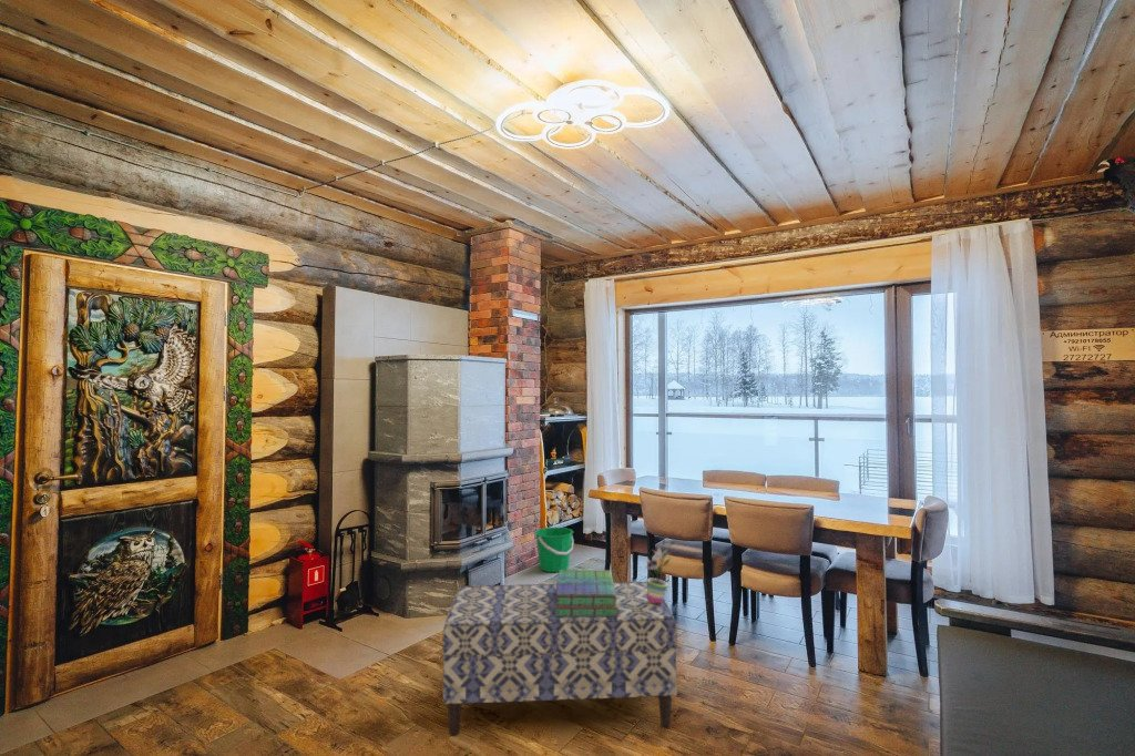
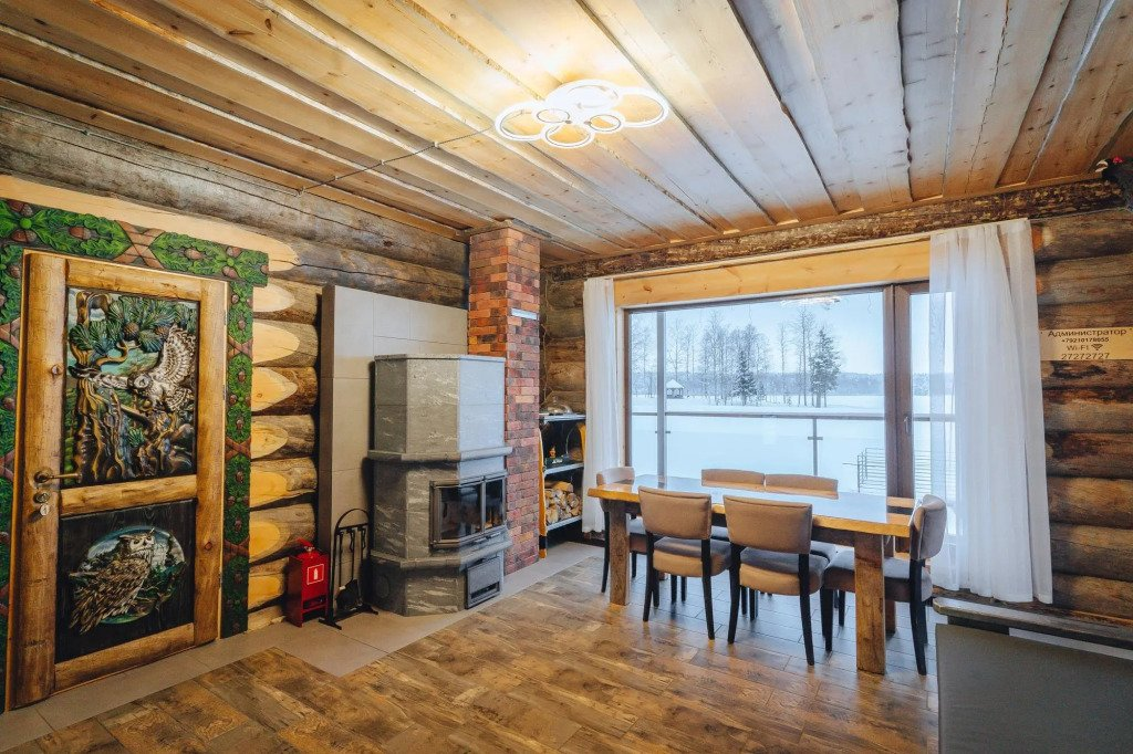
- bucket [534,527,575,573]
- bench [441,581,678,737]
- stack of books [555,569,618,616]
- potted plant [641,538,676,603]
